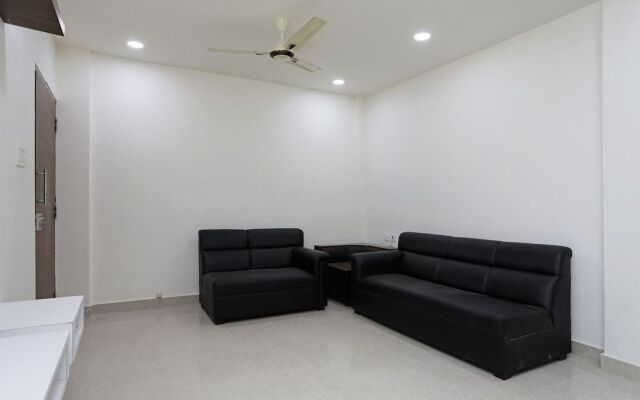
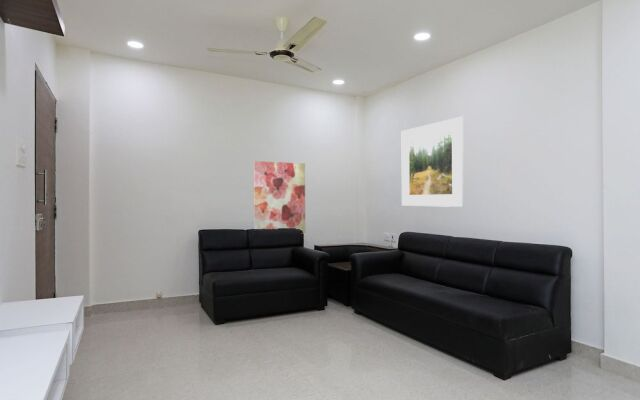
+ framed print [401,115,464,208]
+ wall art [253,160,306,234]
